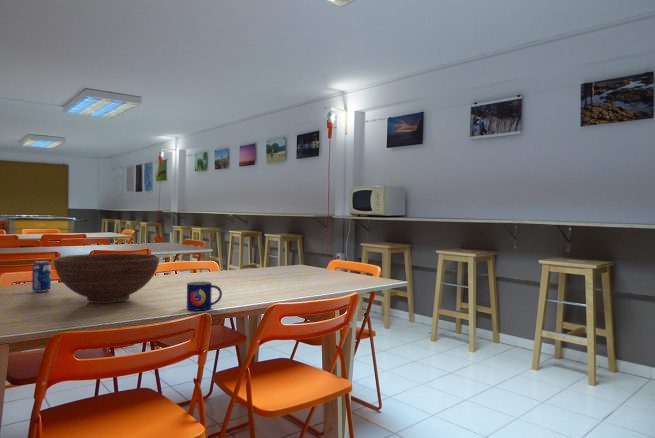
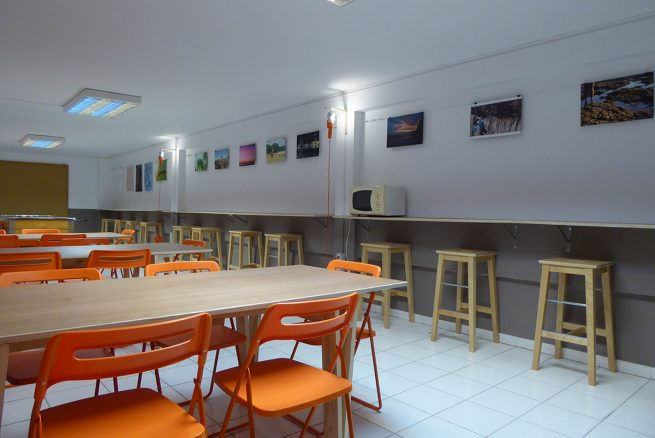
- mug [186,280,223,312]
- fruit bowl [53,253,160,304]
- beverage can [31,260,52,293]
